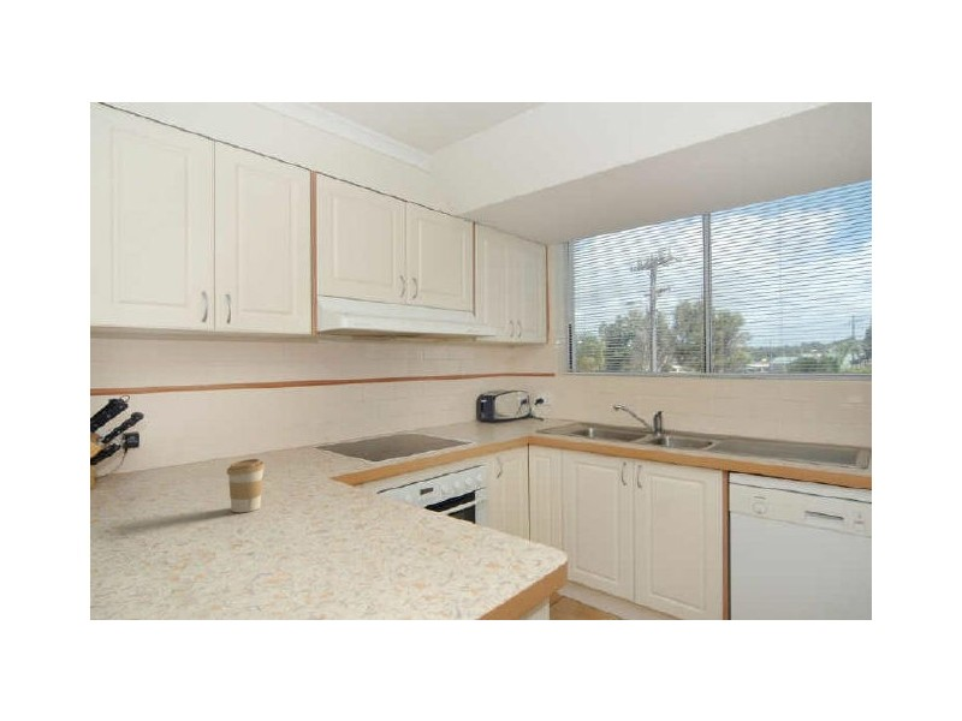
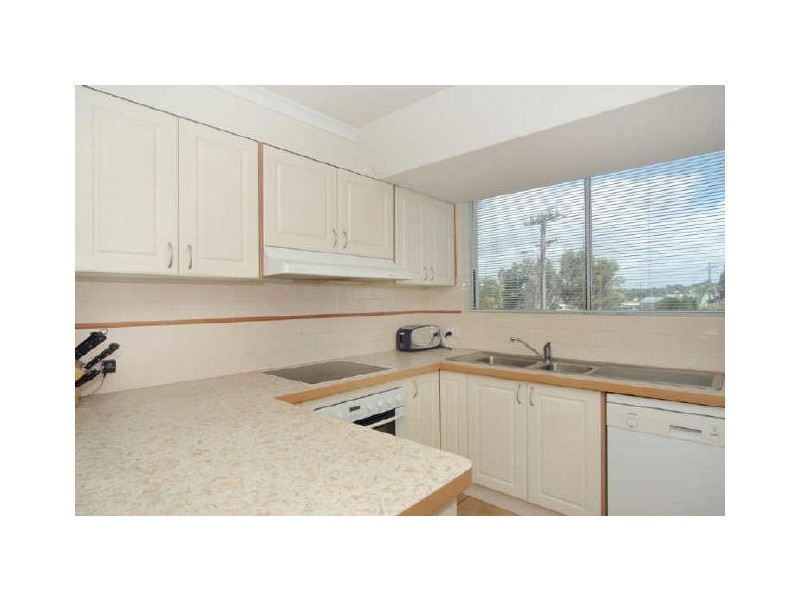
- coffee cup [226,458,266,513]
